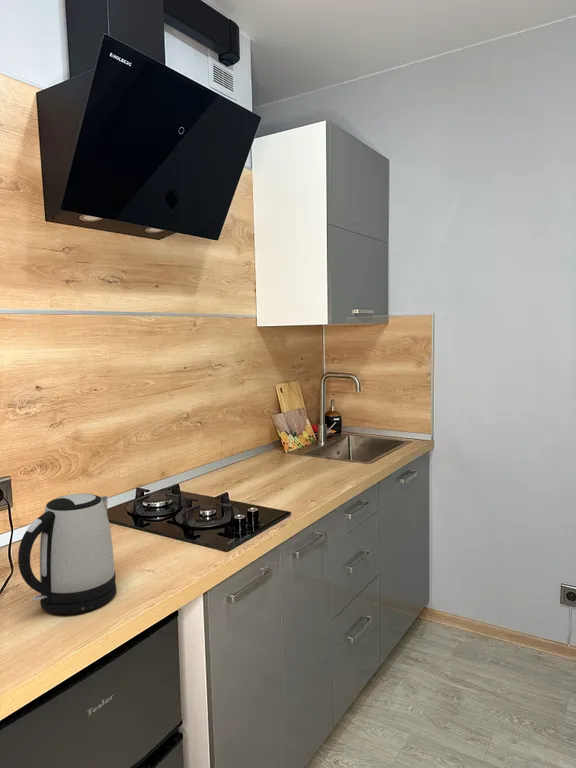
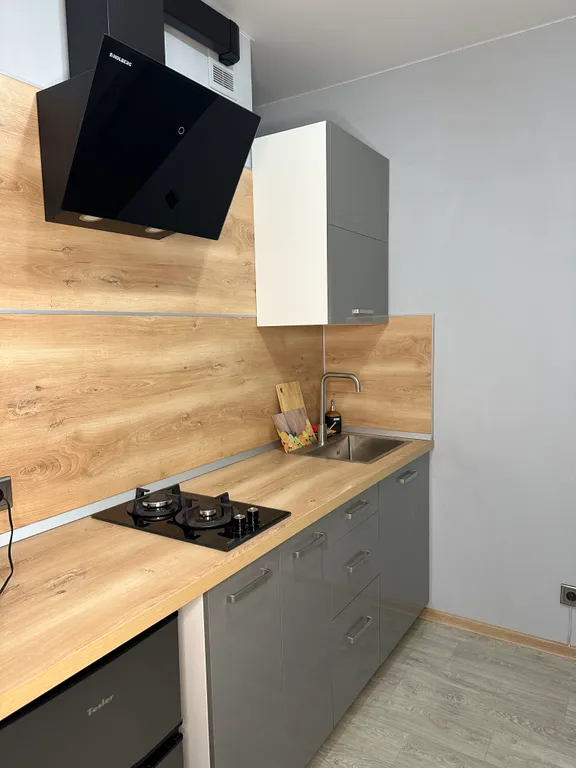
- kettle [17,493,117,615]
